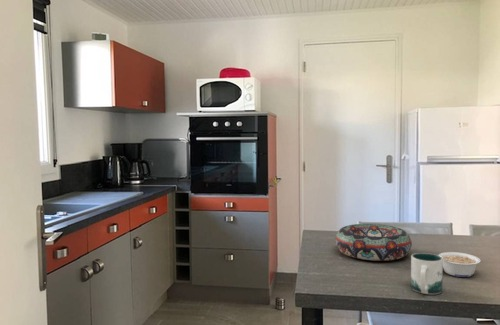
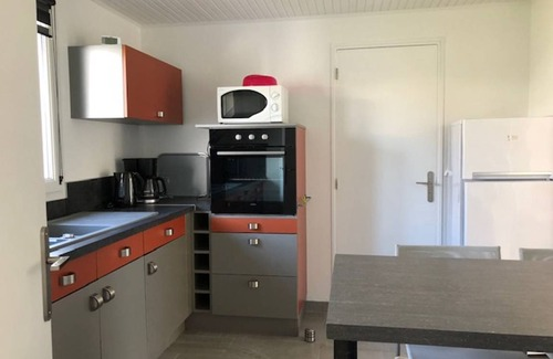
- decorative bowl [334,223,413,262]
- mug [410,252,444,295]
- legume [437,251,482,278]
